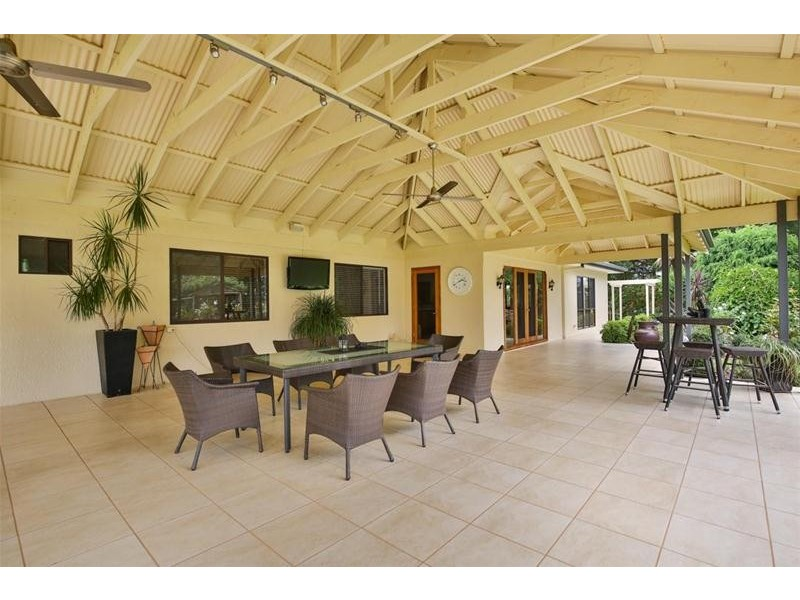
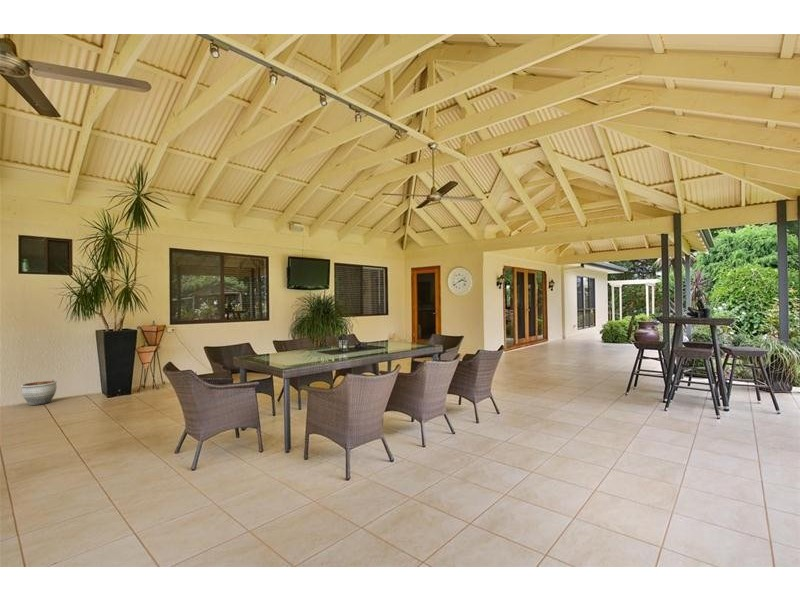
+ planter pot [20,379,58,406]
